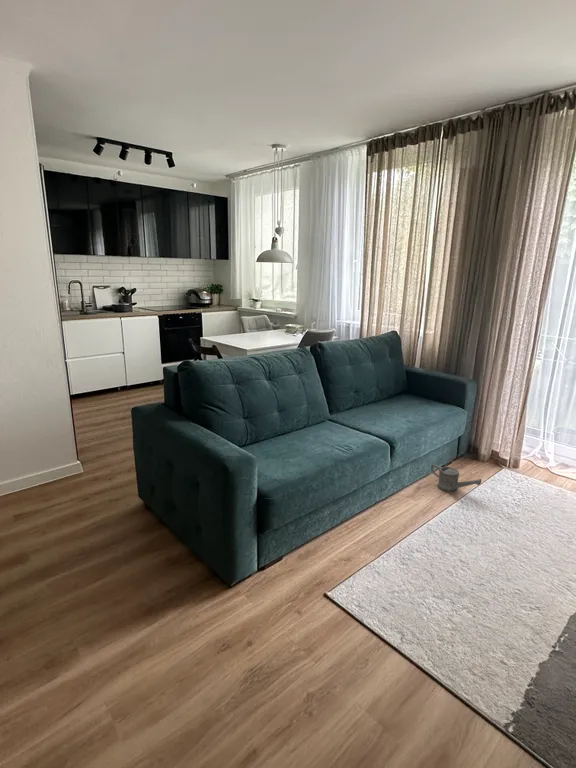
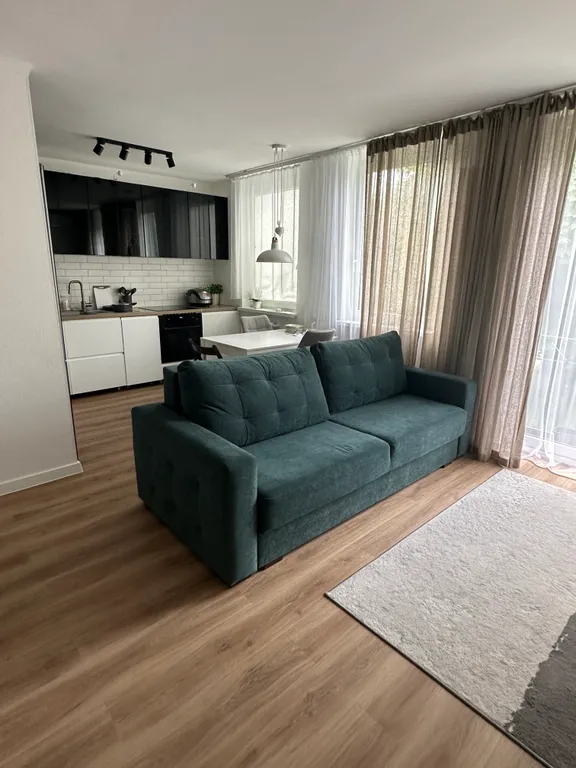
- watering can [430,463,482,493]
